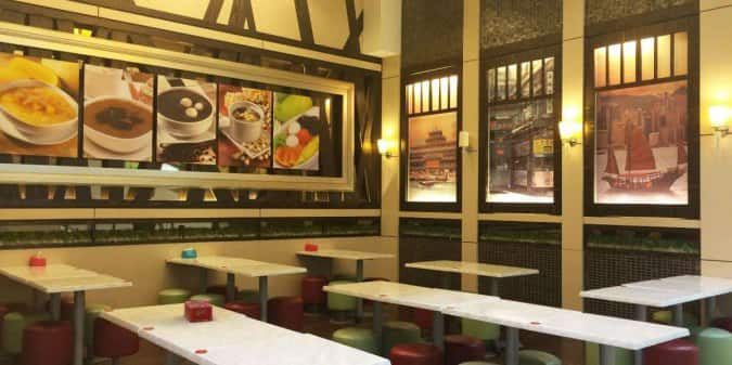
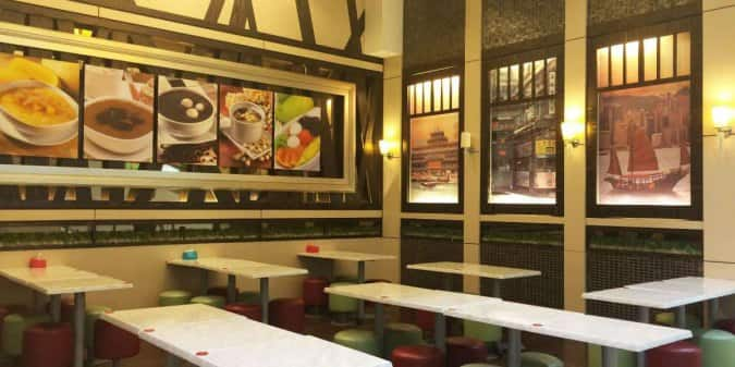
- tissue box [183,299,214,324]
